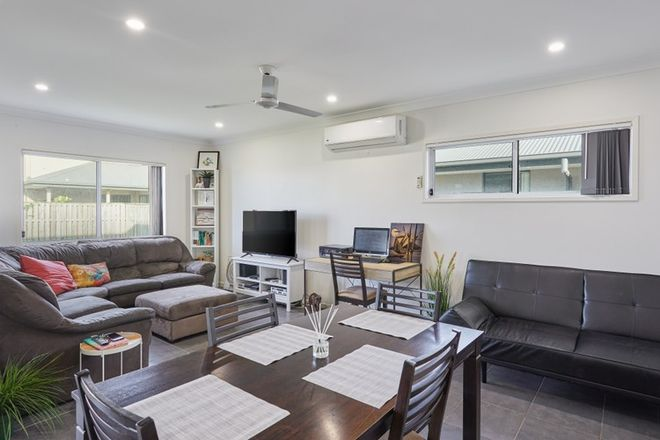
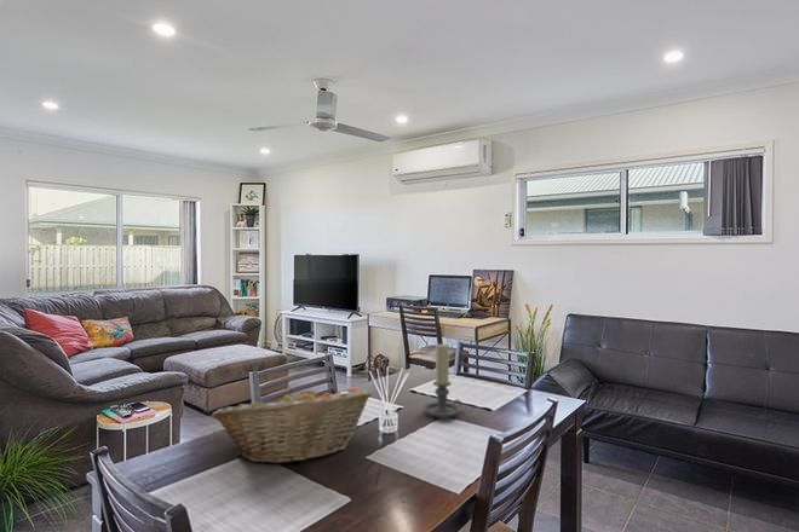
+ candle holder [421,342,462,420]
+ fruit basket [212,386,373,464]
